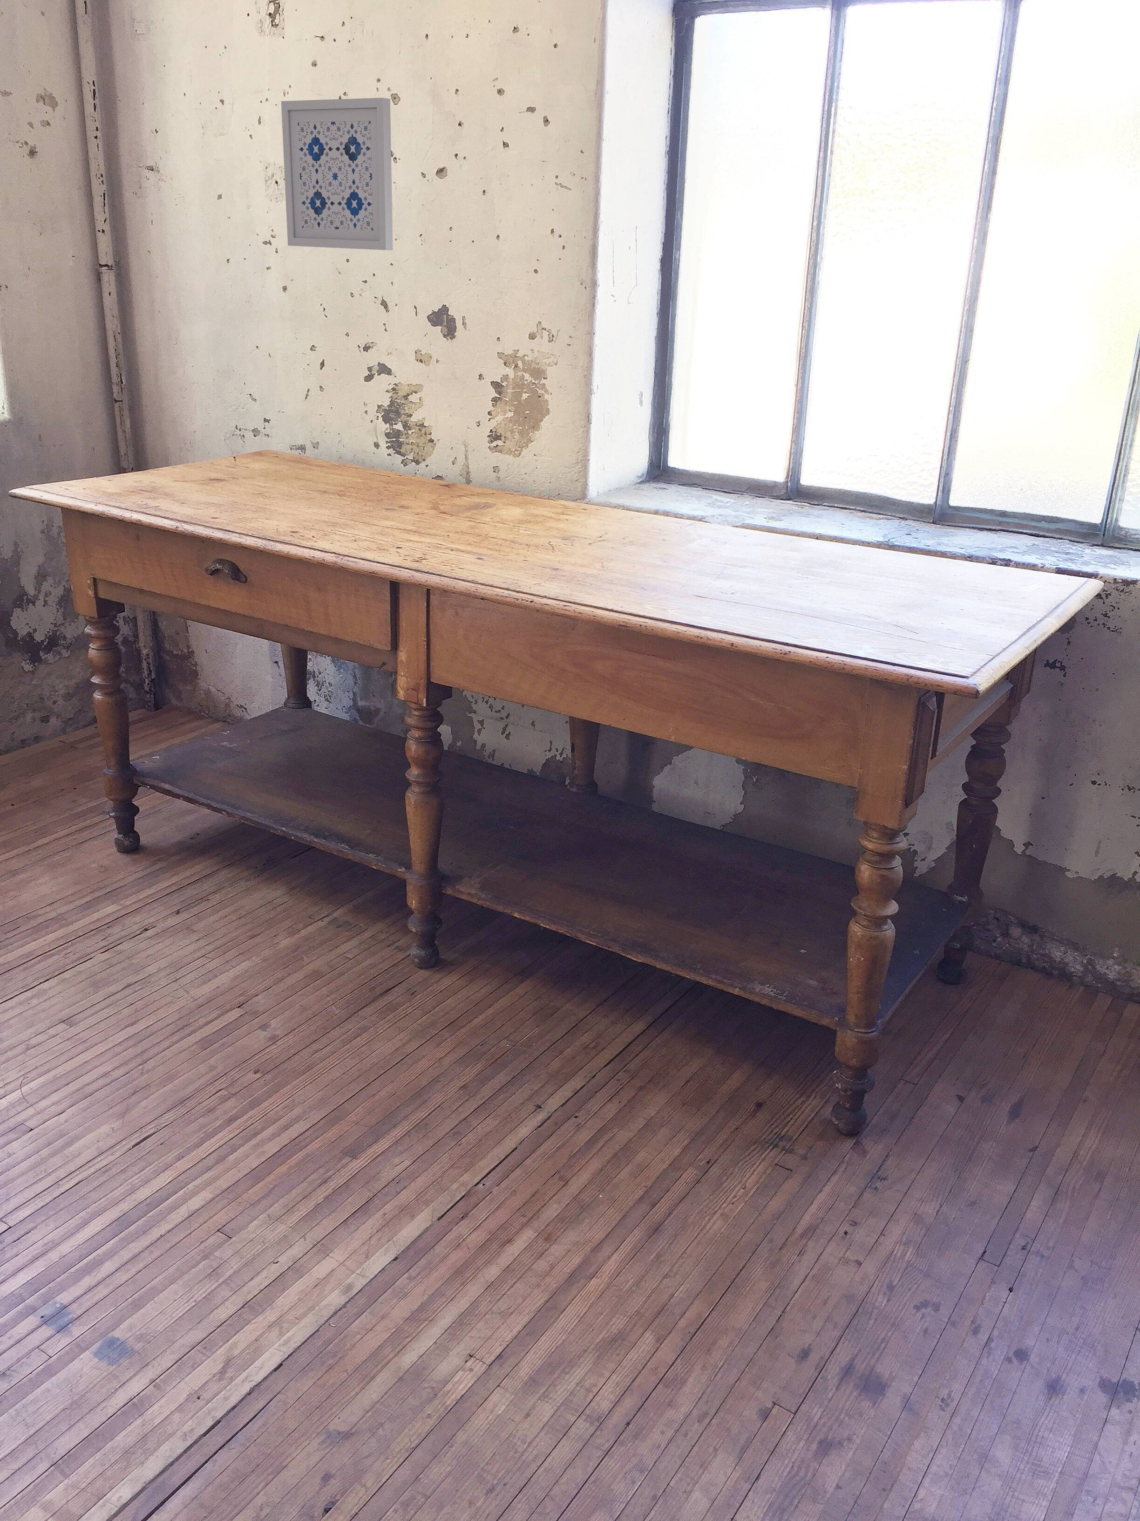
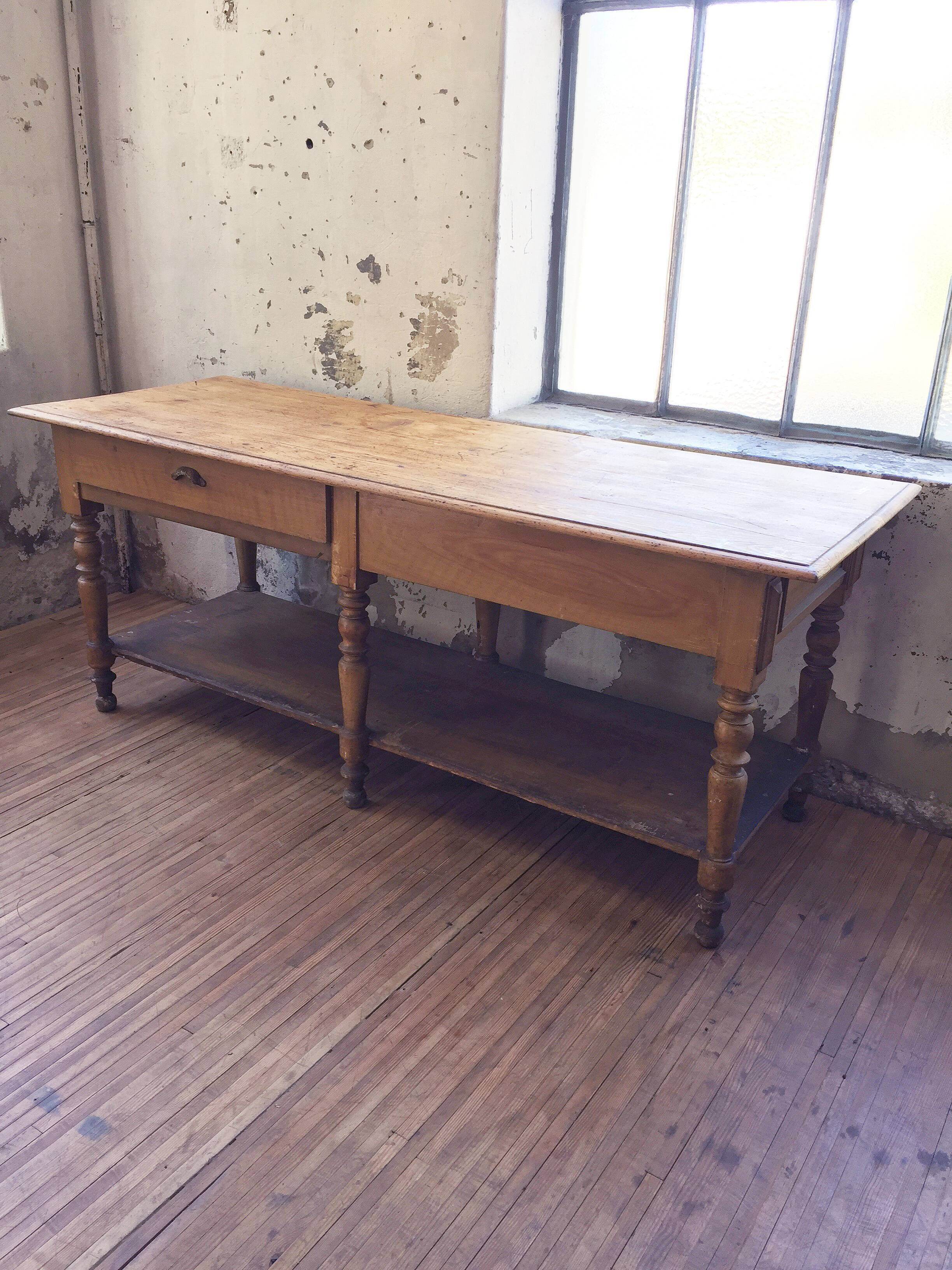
- wall art [281,97,393,250]
